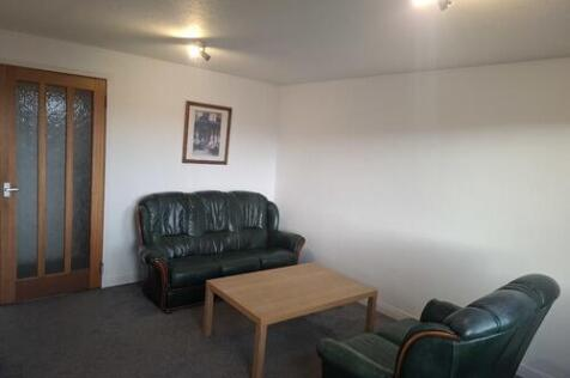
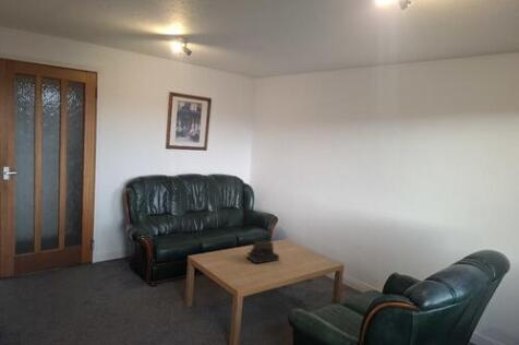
+ diary [245,240,280,264]
